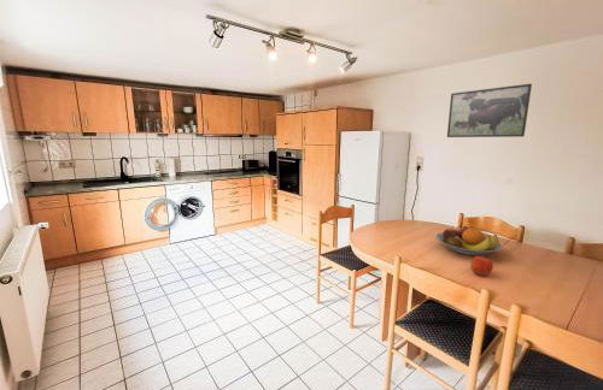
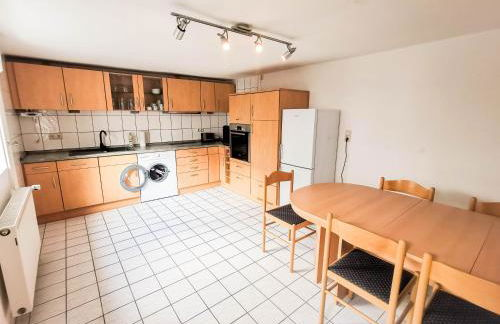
- fruit bowl [435,225,503,256]
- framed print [446,83,533,138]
- apple [469,255,494,277]
